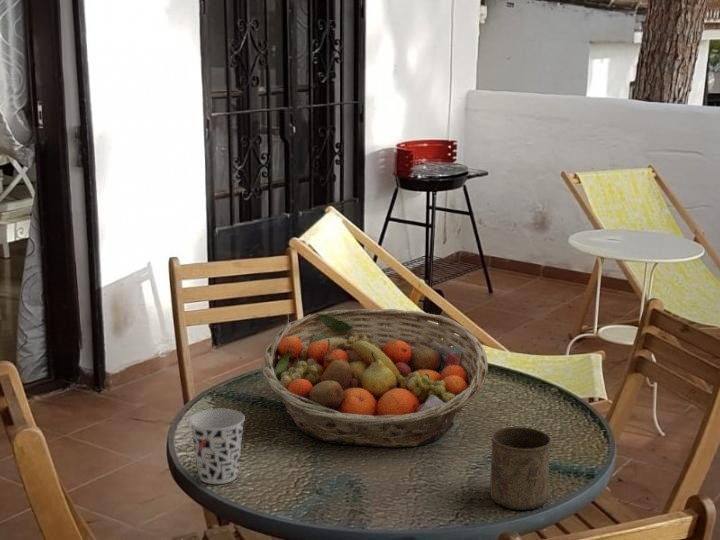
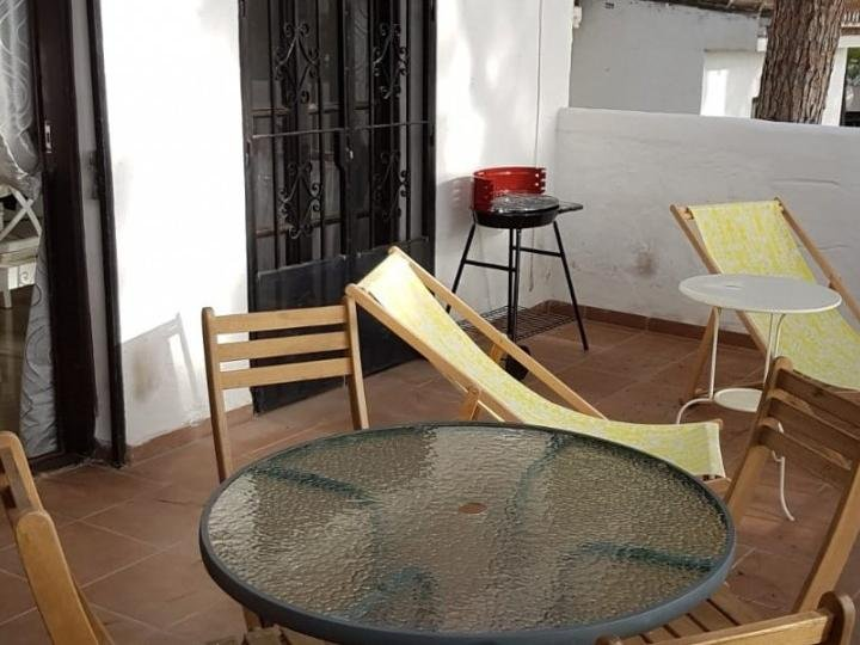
- fruit basket [261,308,489,449]
- cup [188,407,246,485]
- cup [490,426,552,511]
